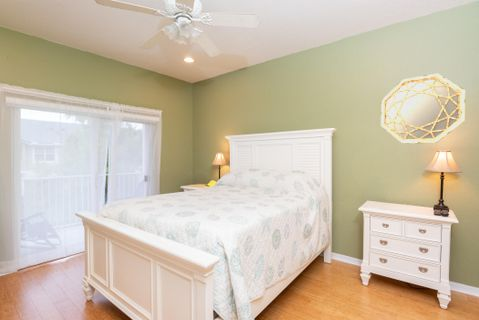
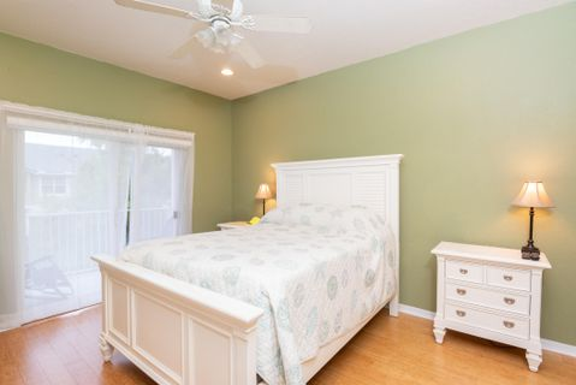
- home mirror [380,73,466,145]
